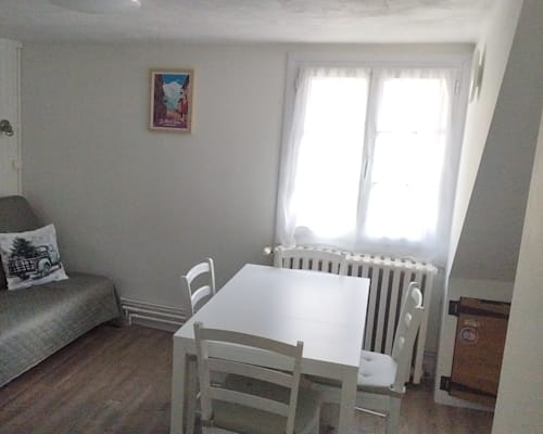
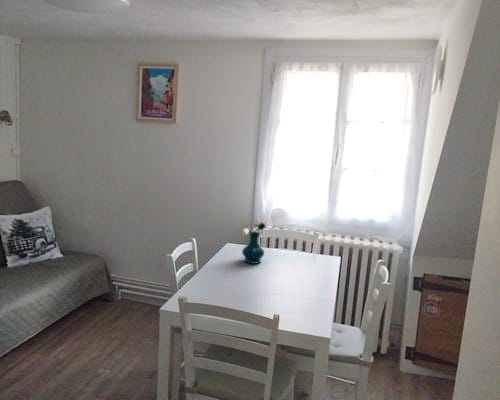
+ vase [241,221,267,265]
